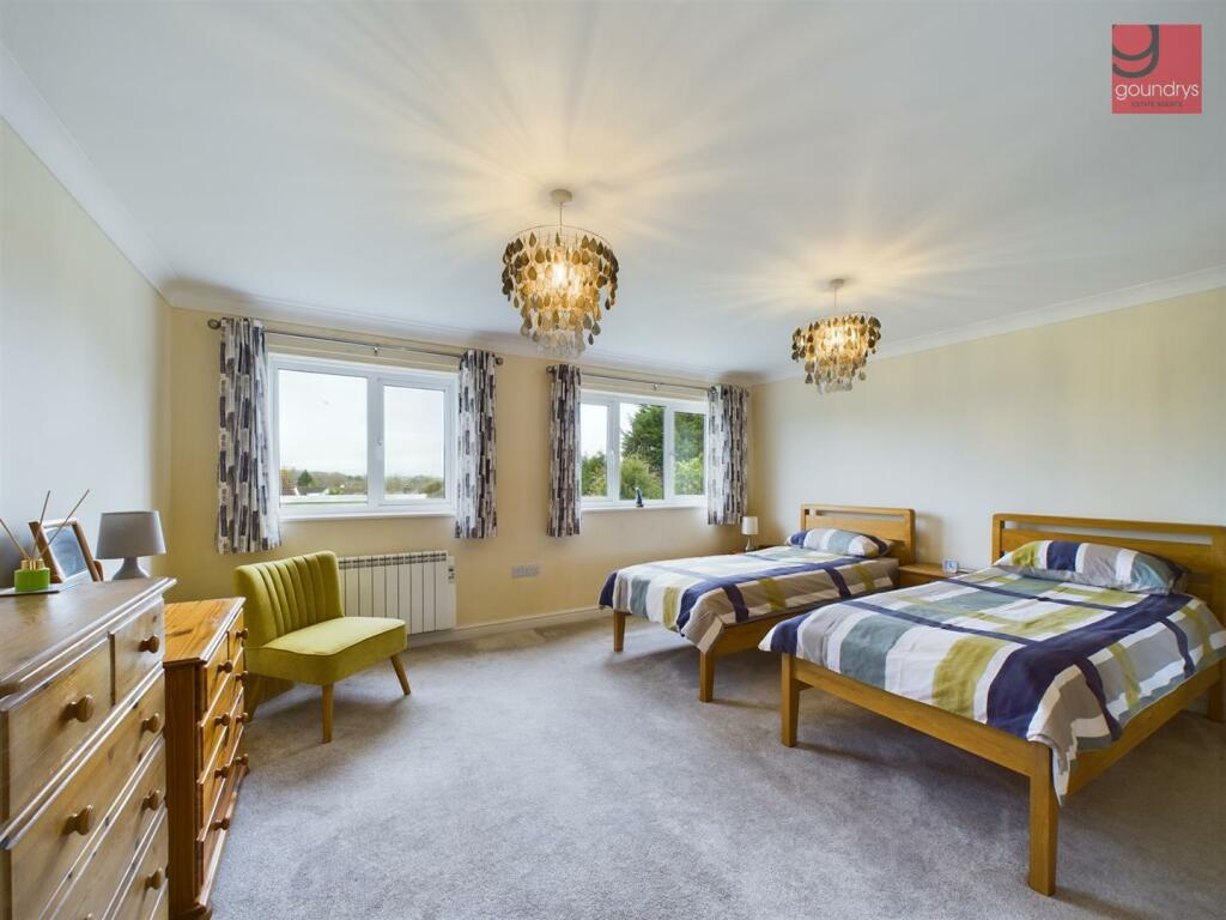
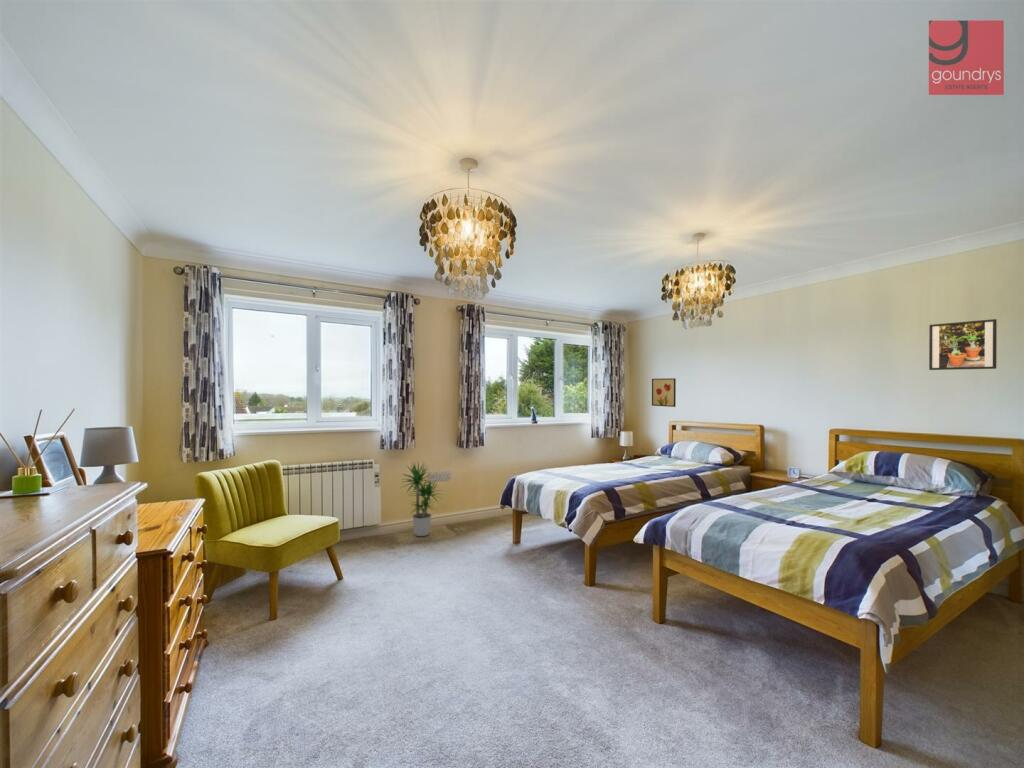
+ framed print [928,318,998,371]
+ wall art [651,377,677,408]
+ potted plant [398,460,444,537]
